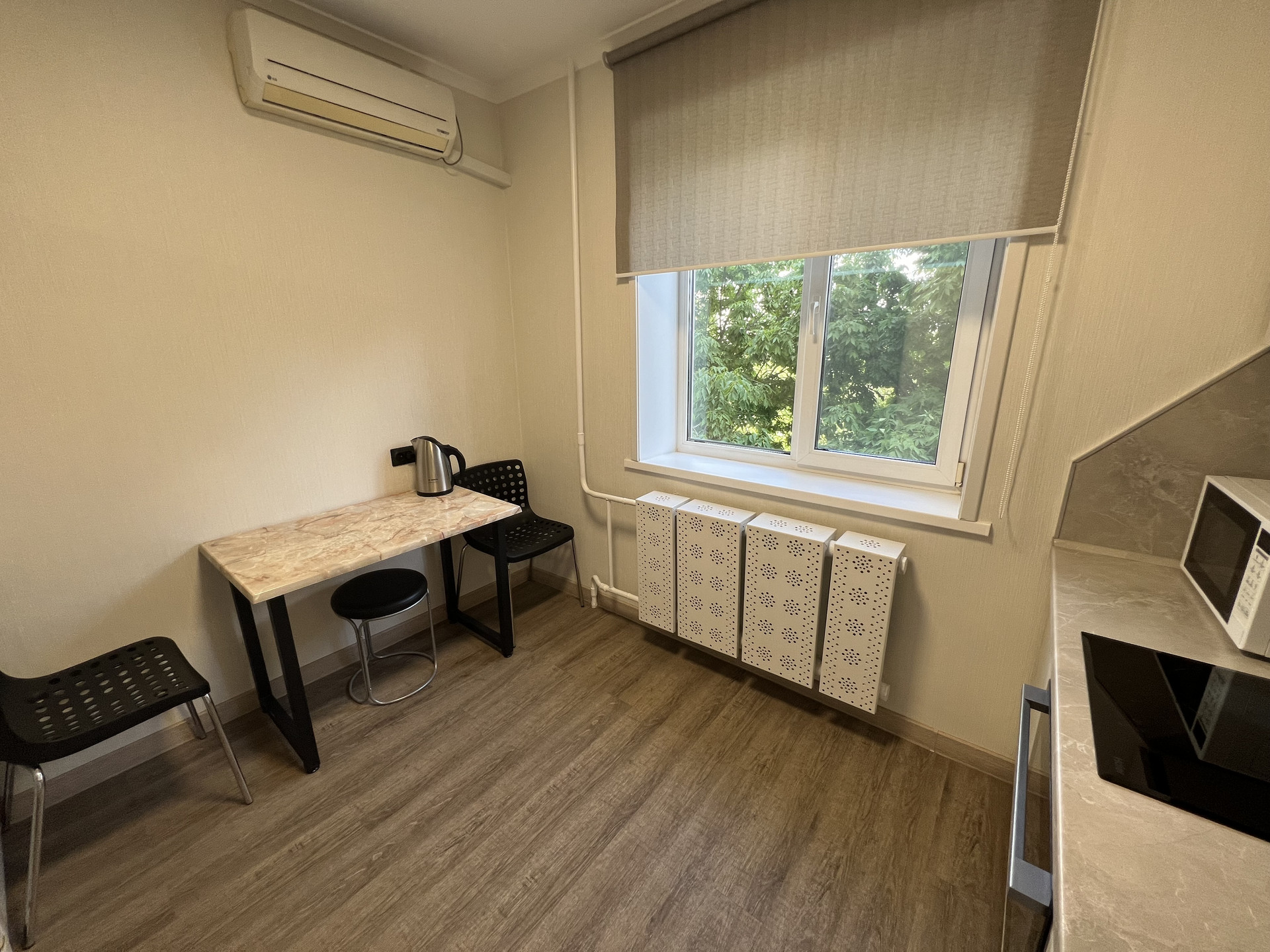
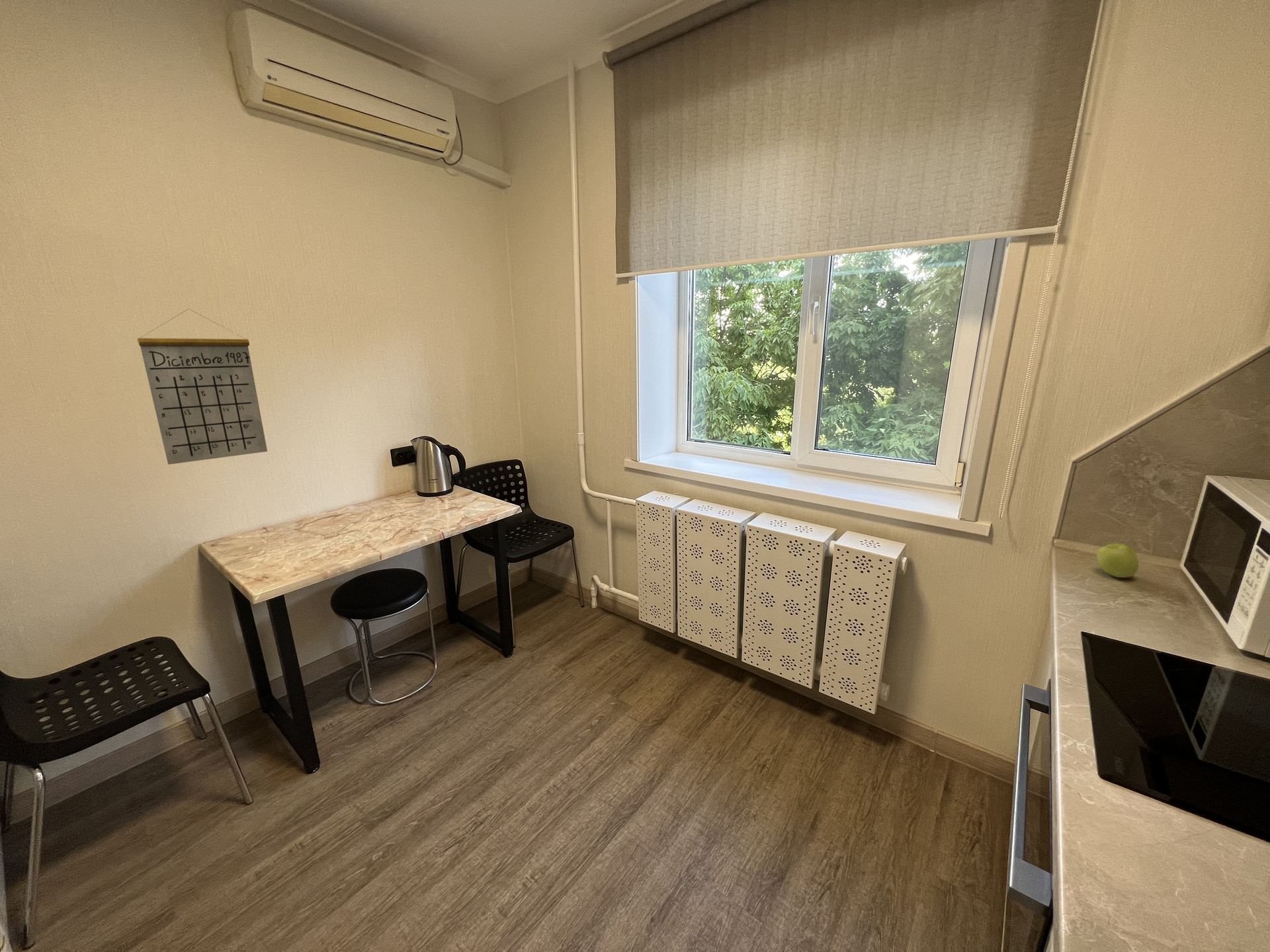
+ calendar [137,308,268,465]
+ apple [1096,543,1140,578]
